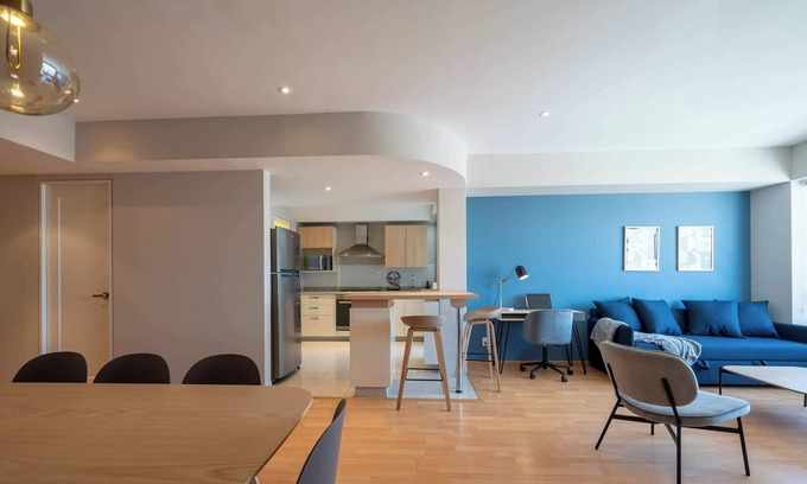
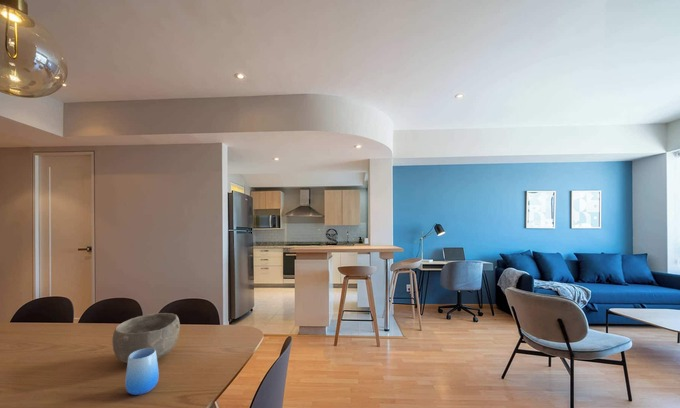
+ bowl [111,312,181,364]
+ cup [125,348,160,396]
